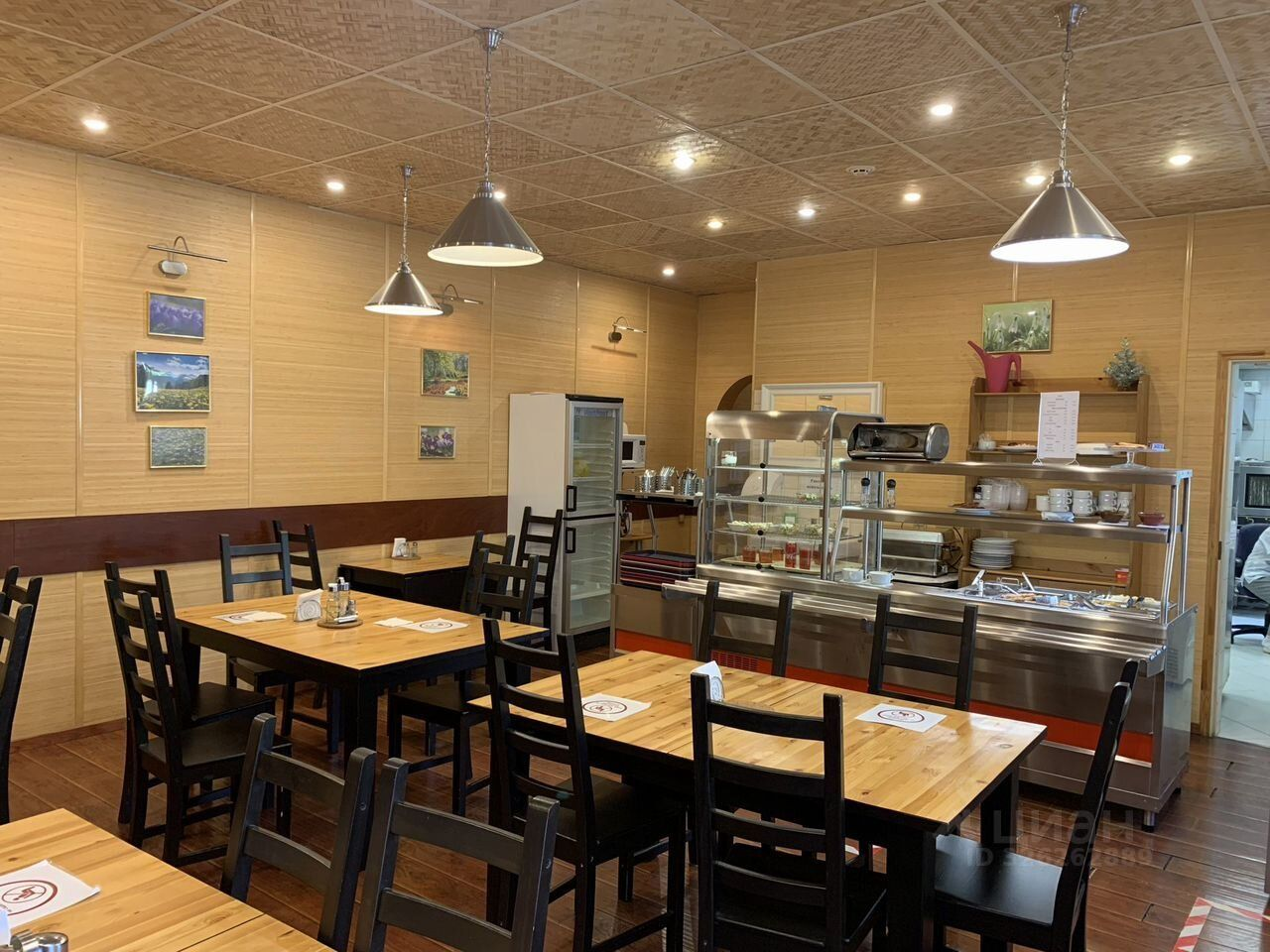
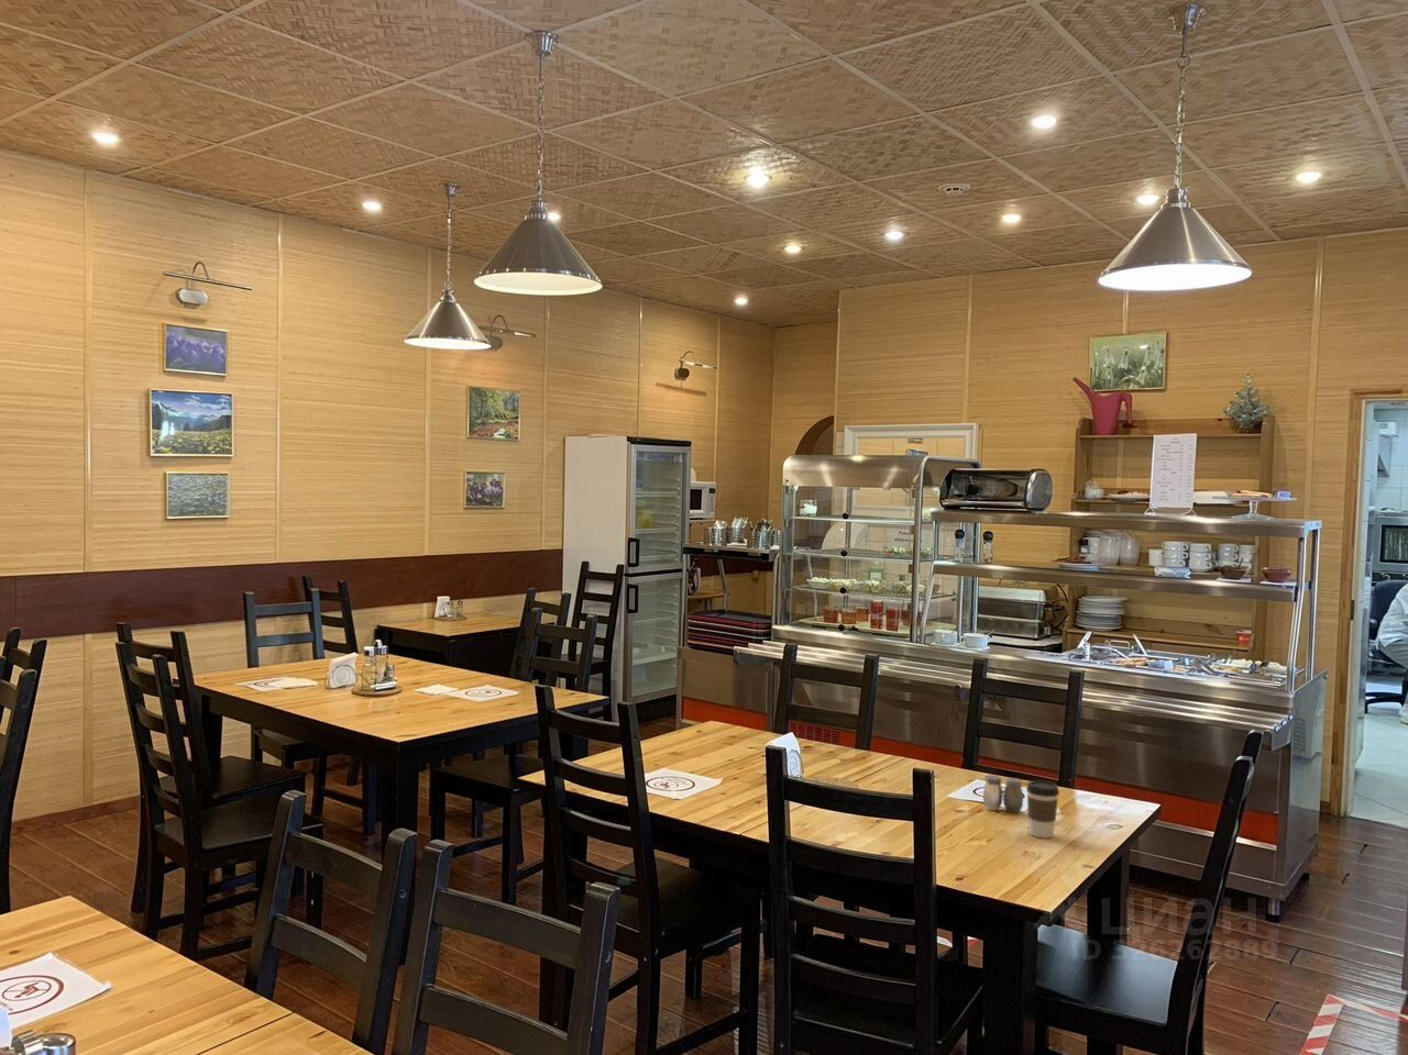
+ salt and pepper shaker [982,775,1024,815]
+ coffee cup [1026,779,1060,840]
